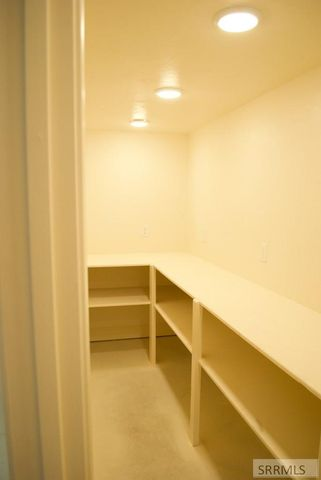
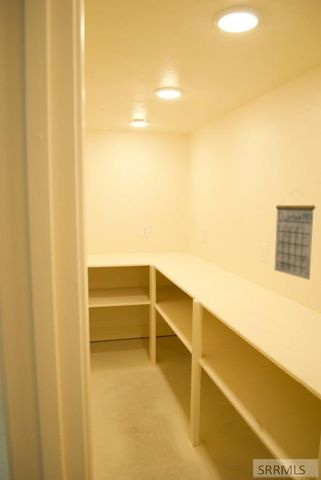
+ calendar [274,188,316,281]
